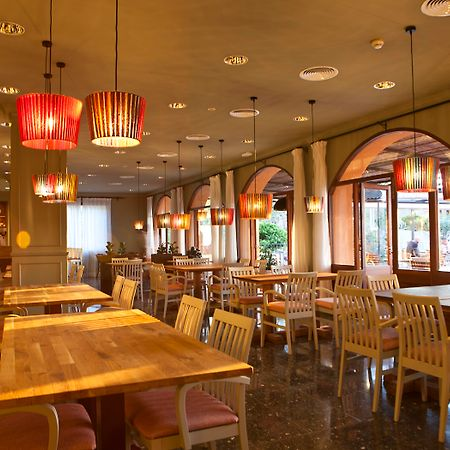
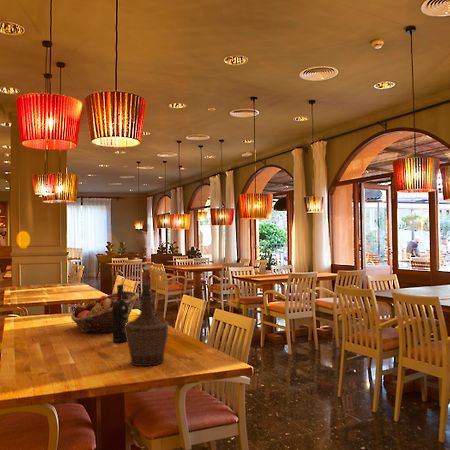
+ bottle [125,282,170,367]
+ wine bottle [112,284,129,344]
+ fruit basket [70,290,140,334]
